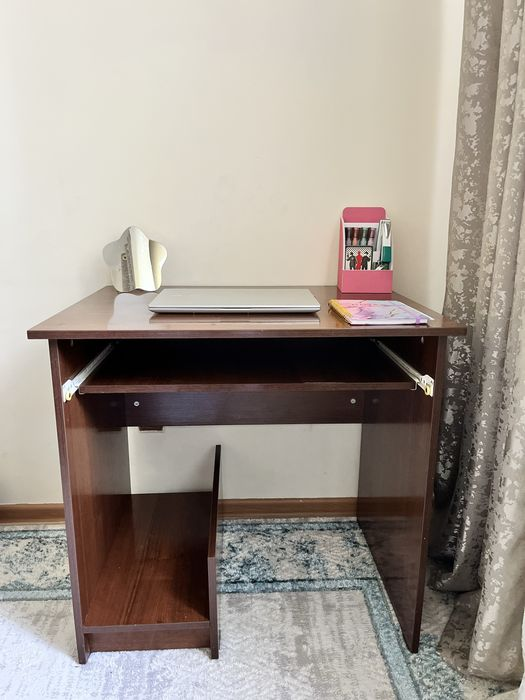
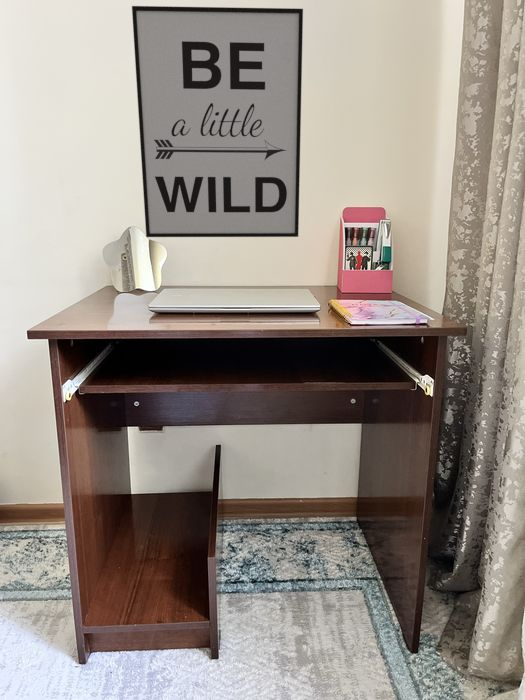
+ wall art [131,5,304,238]
